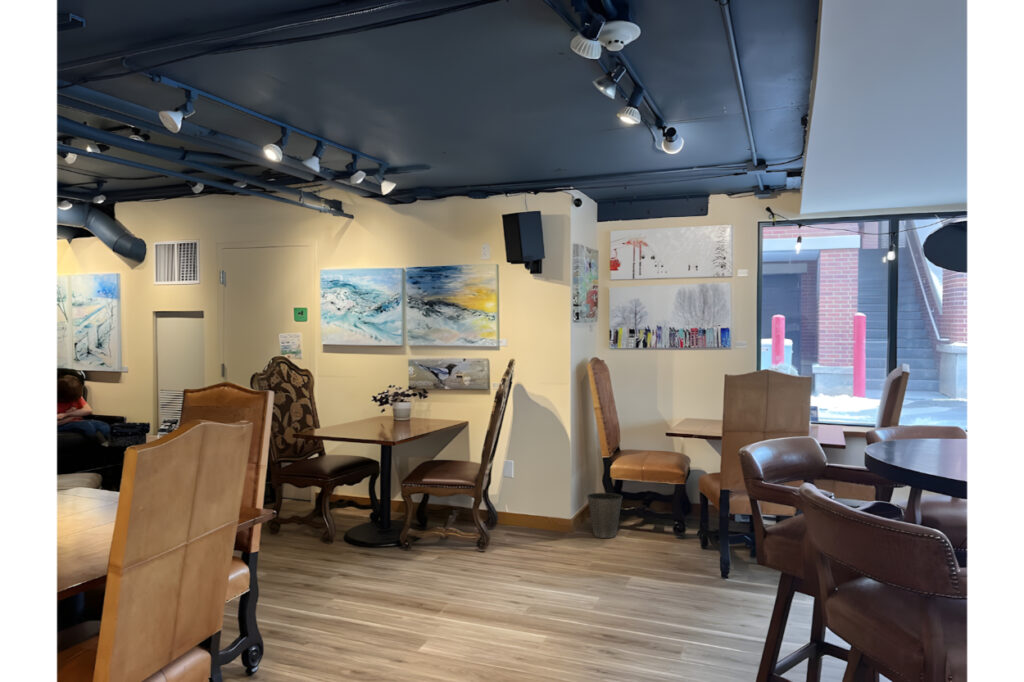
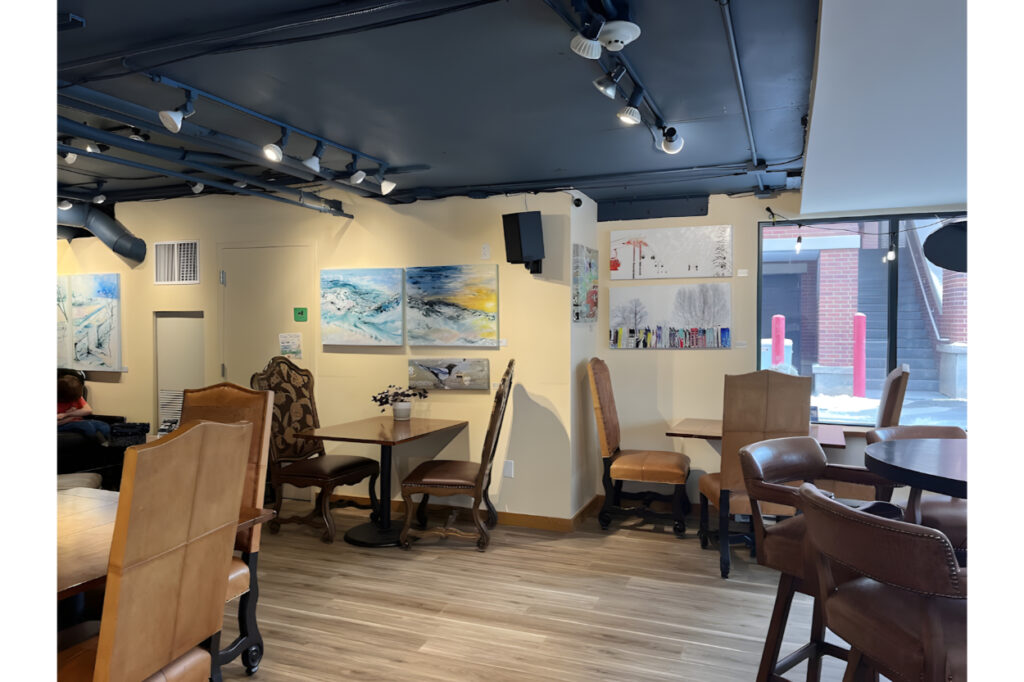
- waste basket [586,492,623,539]
